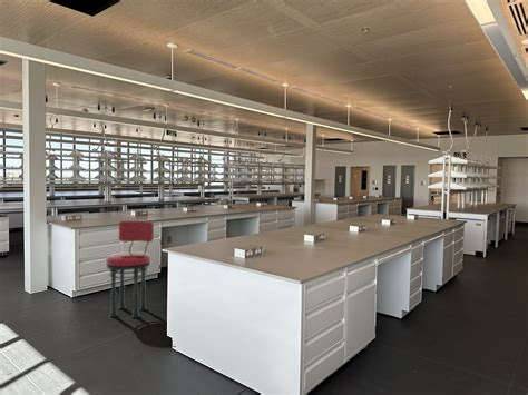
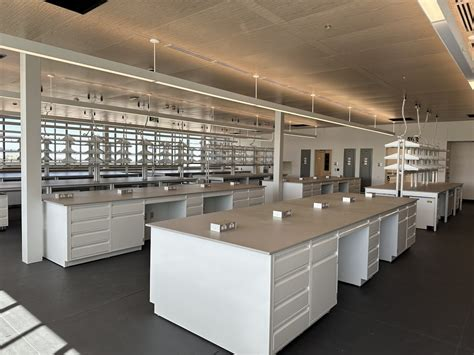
- stool [105,219,155,319]
